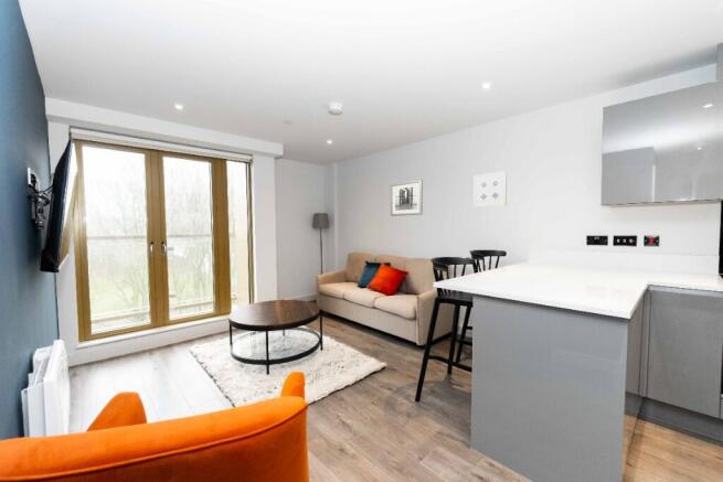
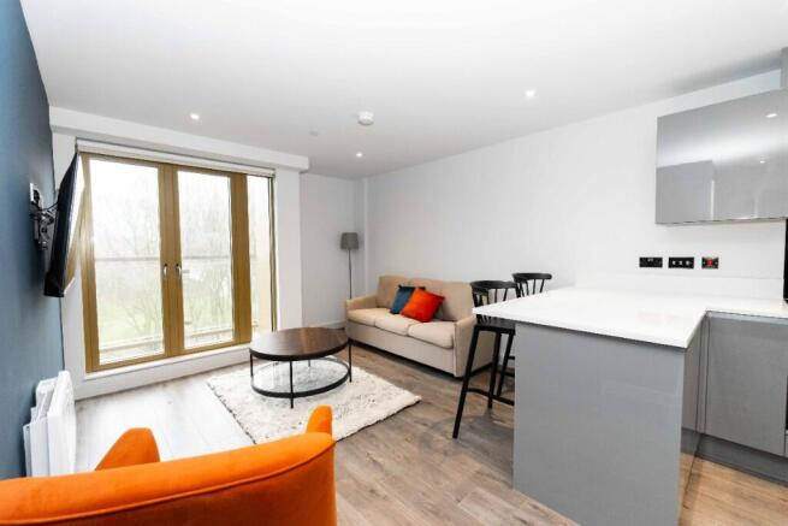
- wall art [390,179,424,217]
- wall art [472,170,508,208]
